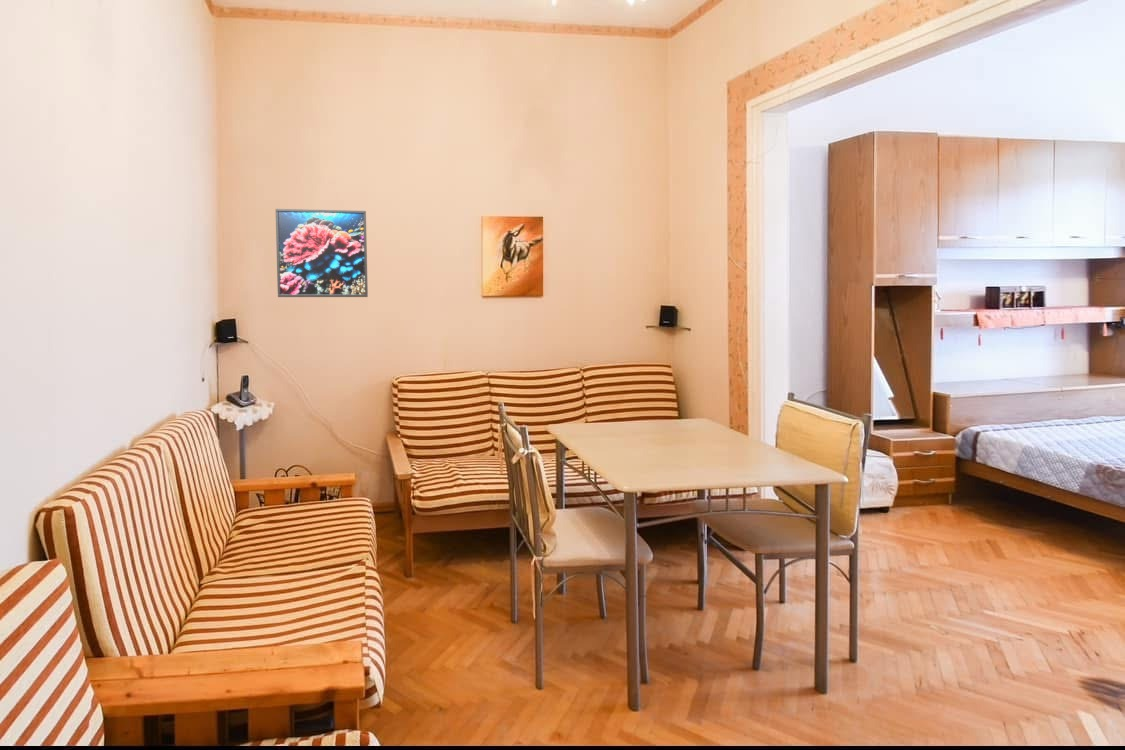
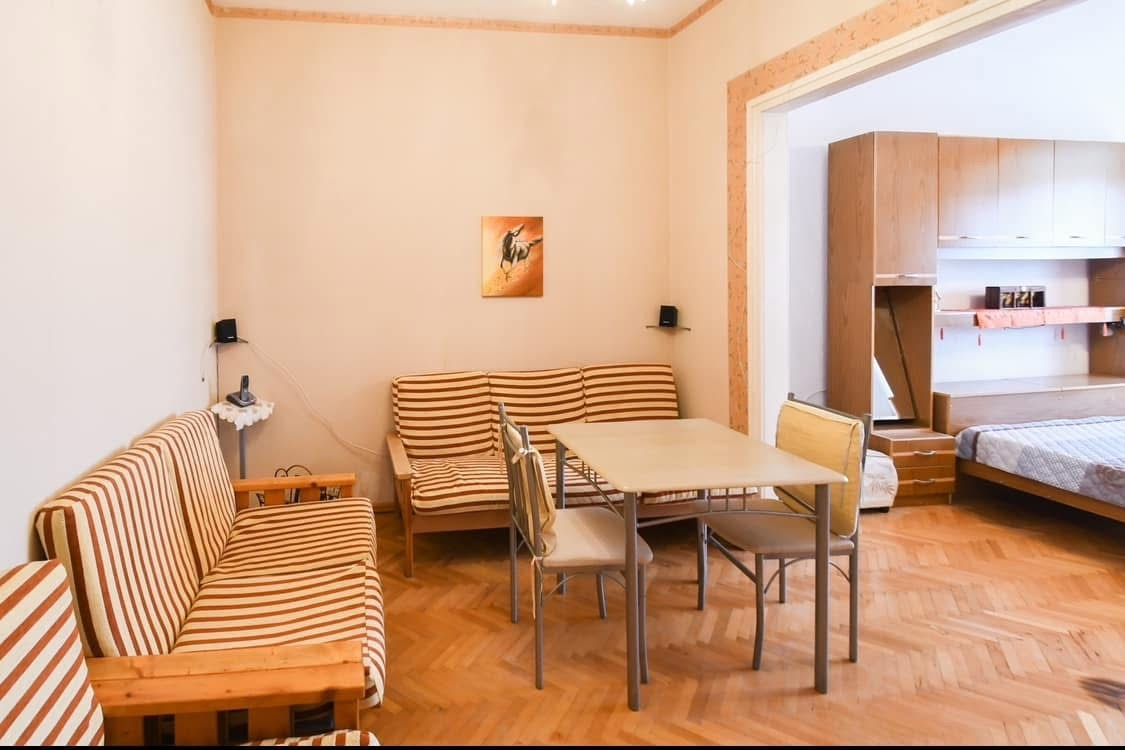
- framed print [275,208,369,298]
